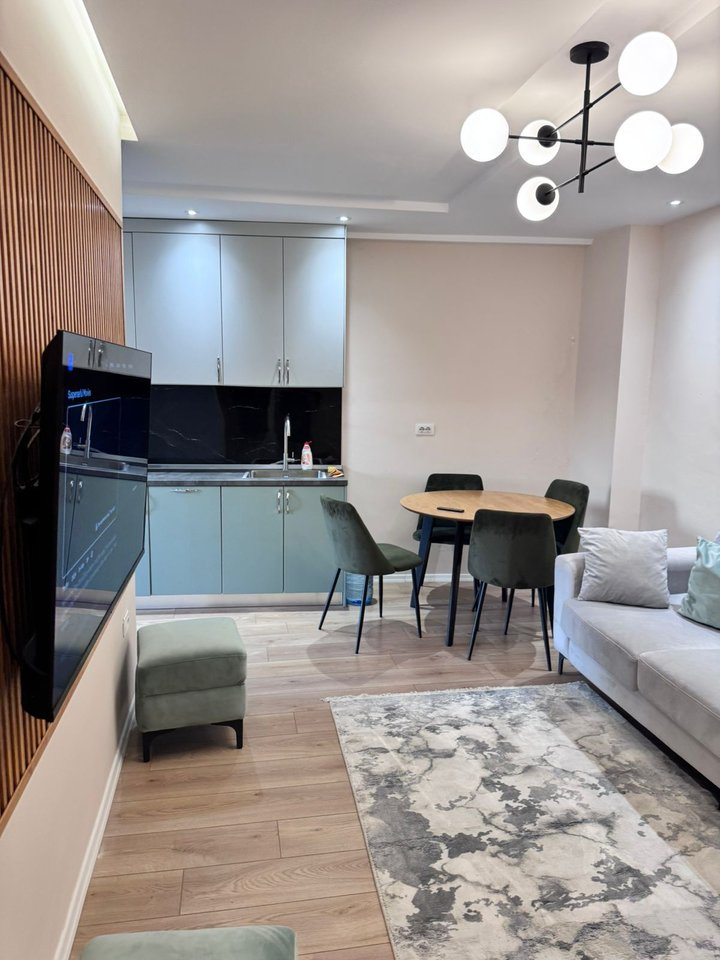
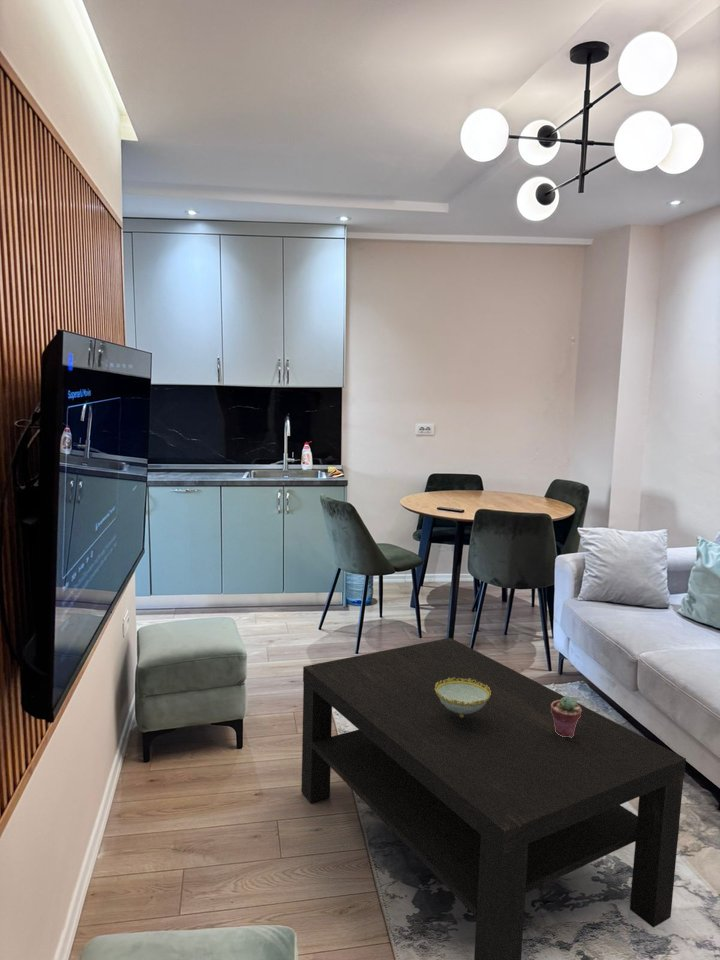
+ decorative bowl [435,678,491,718]
+ coffee table [300,637,687,960]
+ potted succulent [551,695,582,738]
